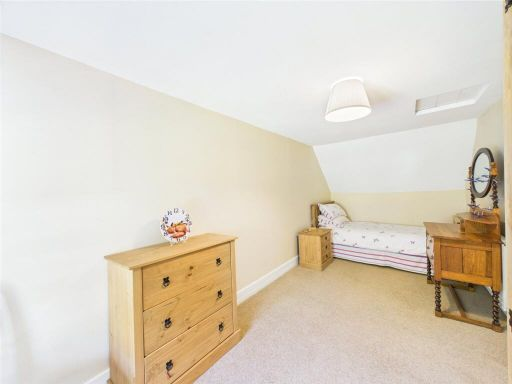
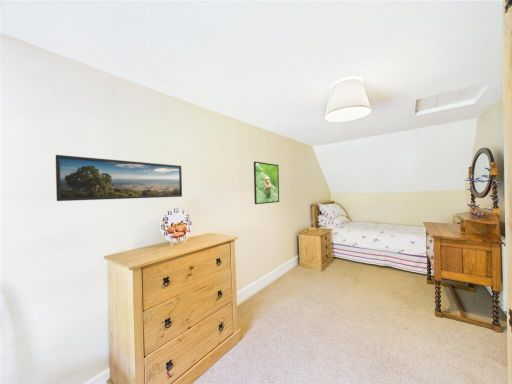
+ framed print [253,160,280,205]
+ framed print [55,154,183,202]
